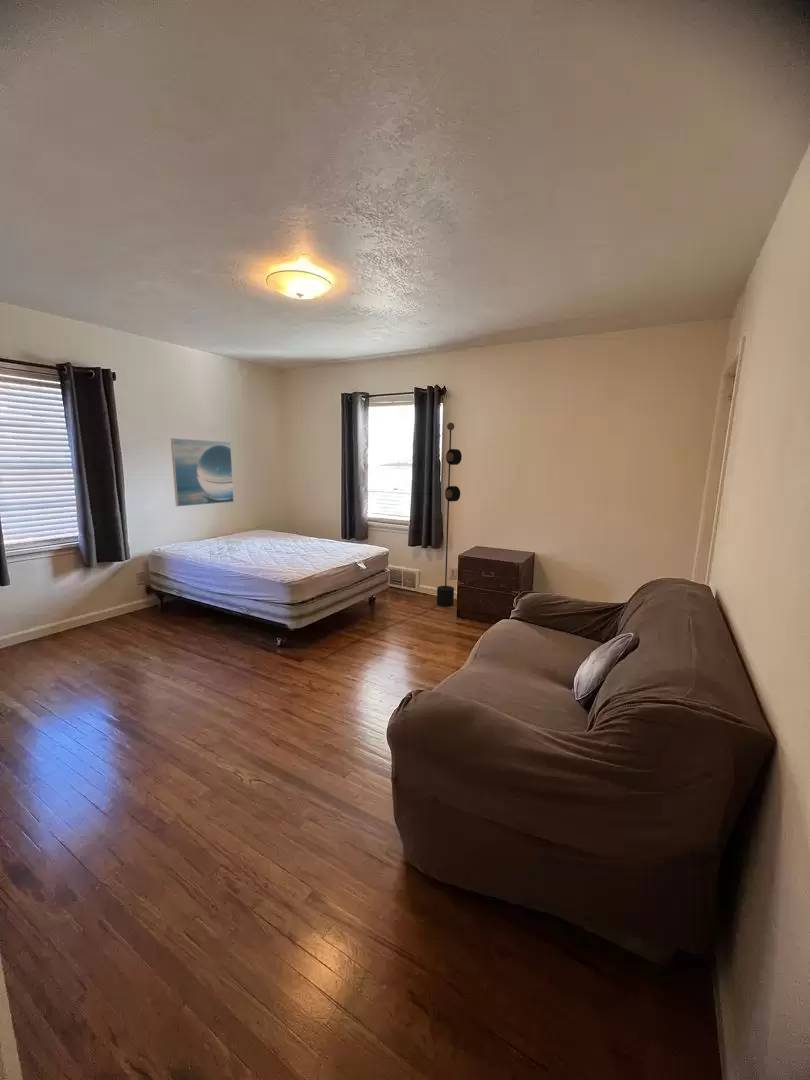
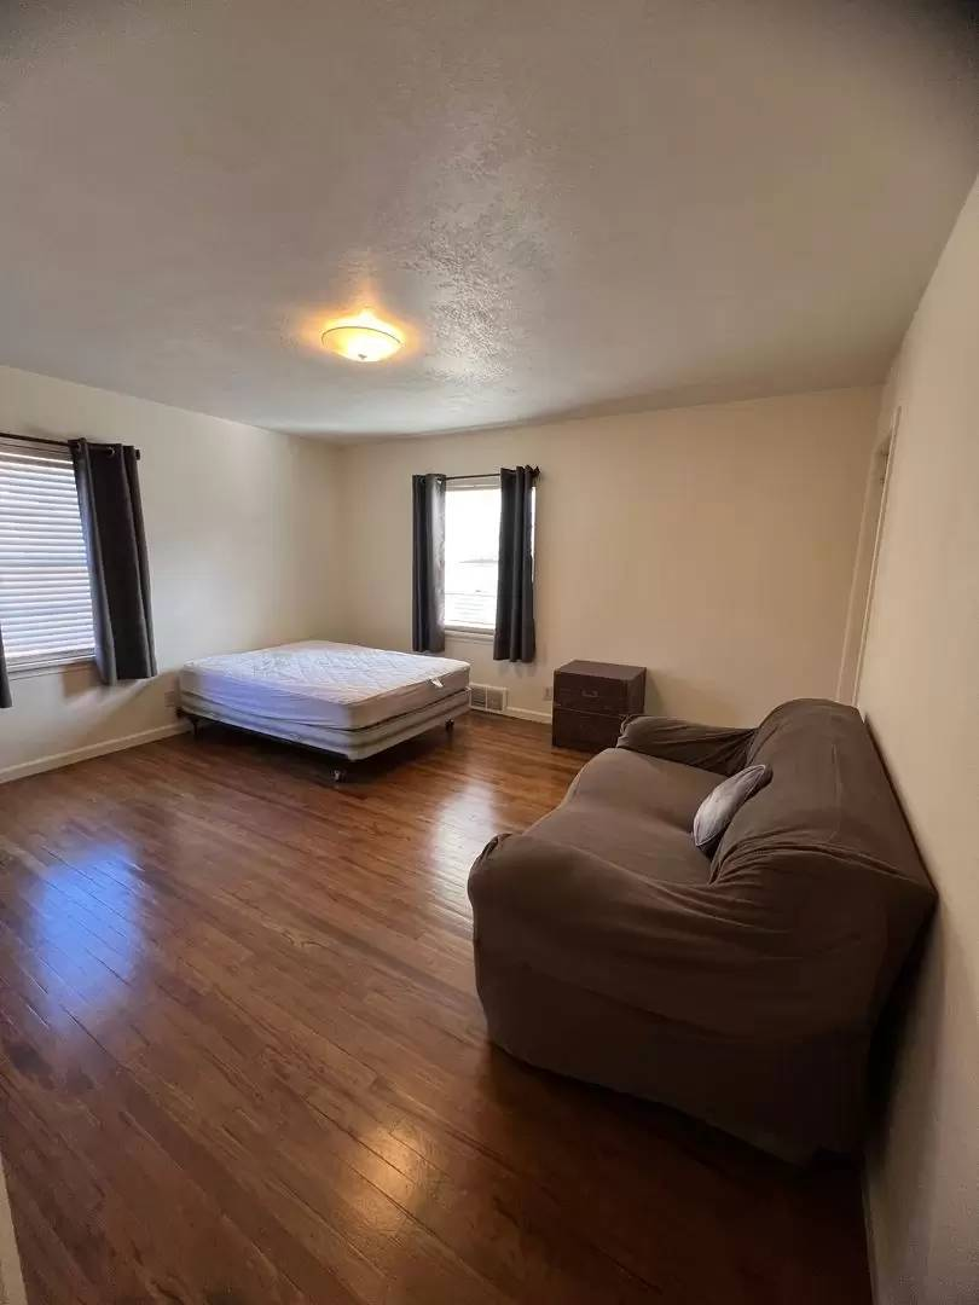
- floor lamp [318,422,463,662]
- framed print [170,437,235,507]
